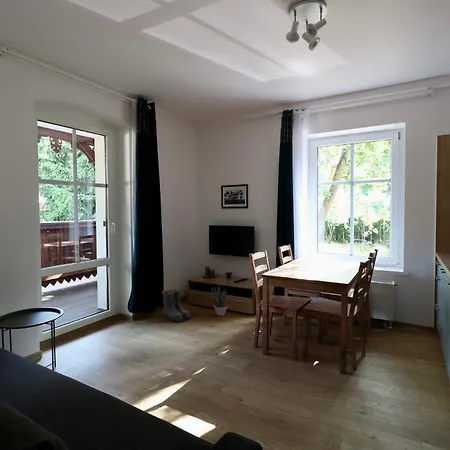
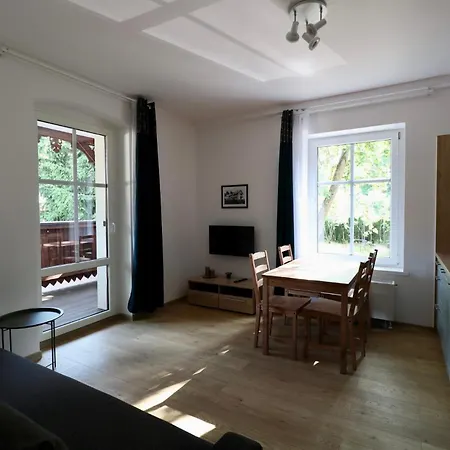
- potted plant [211,286,229,317]
- boots [161,288,192,323]
